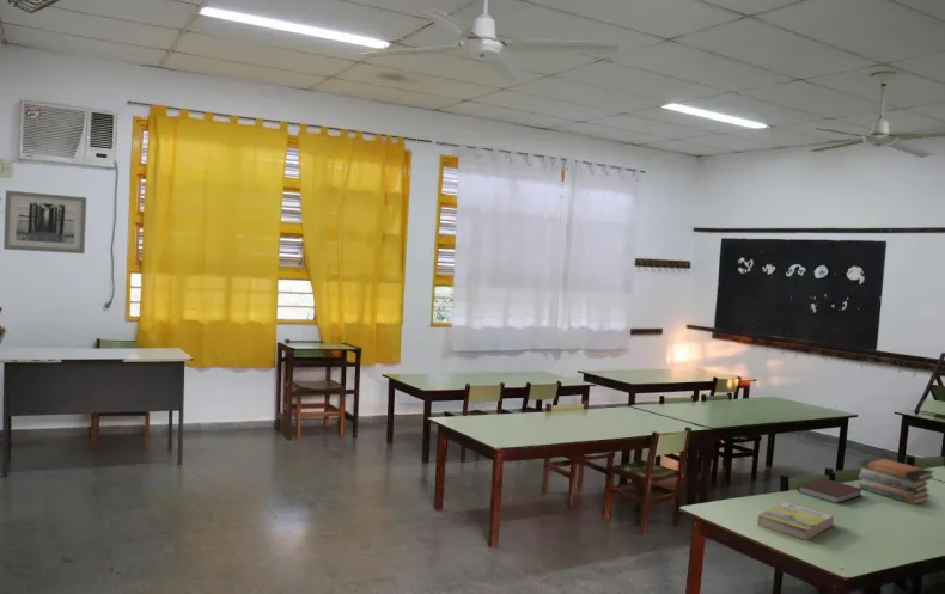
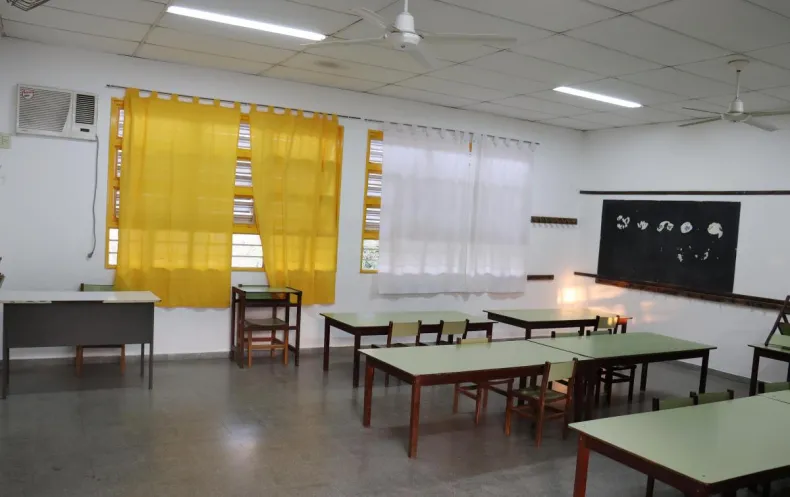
- notebook [797,477,864,504]
- book stack [858,455,935,506]
- wall art [2,189,87,255]
- book [756,500,836,541]
